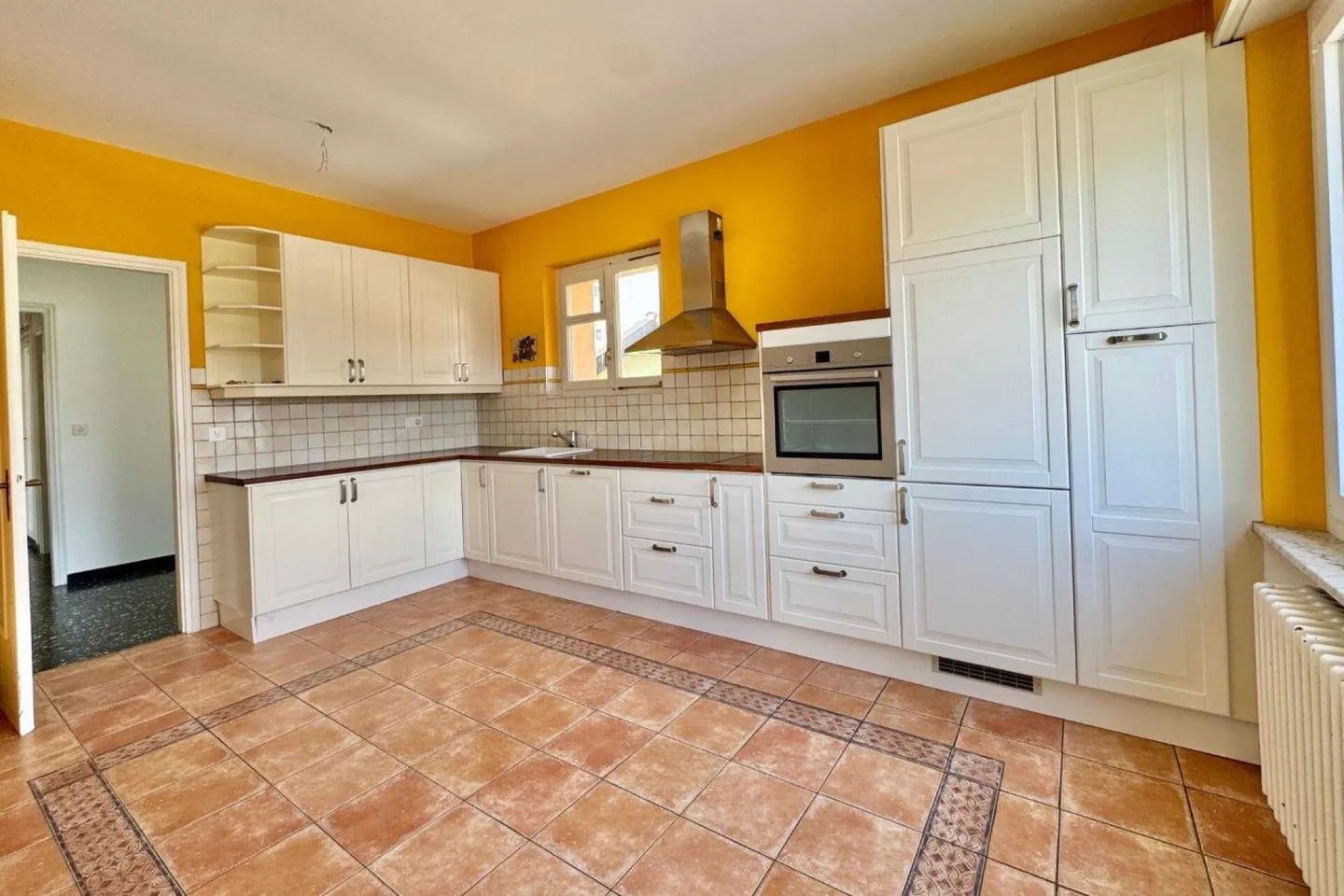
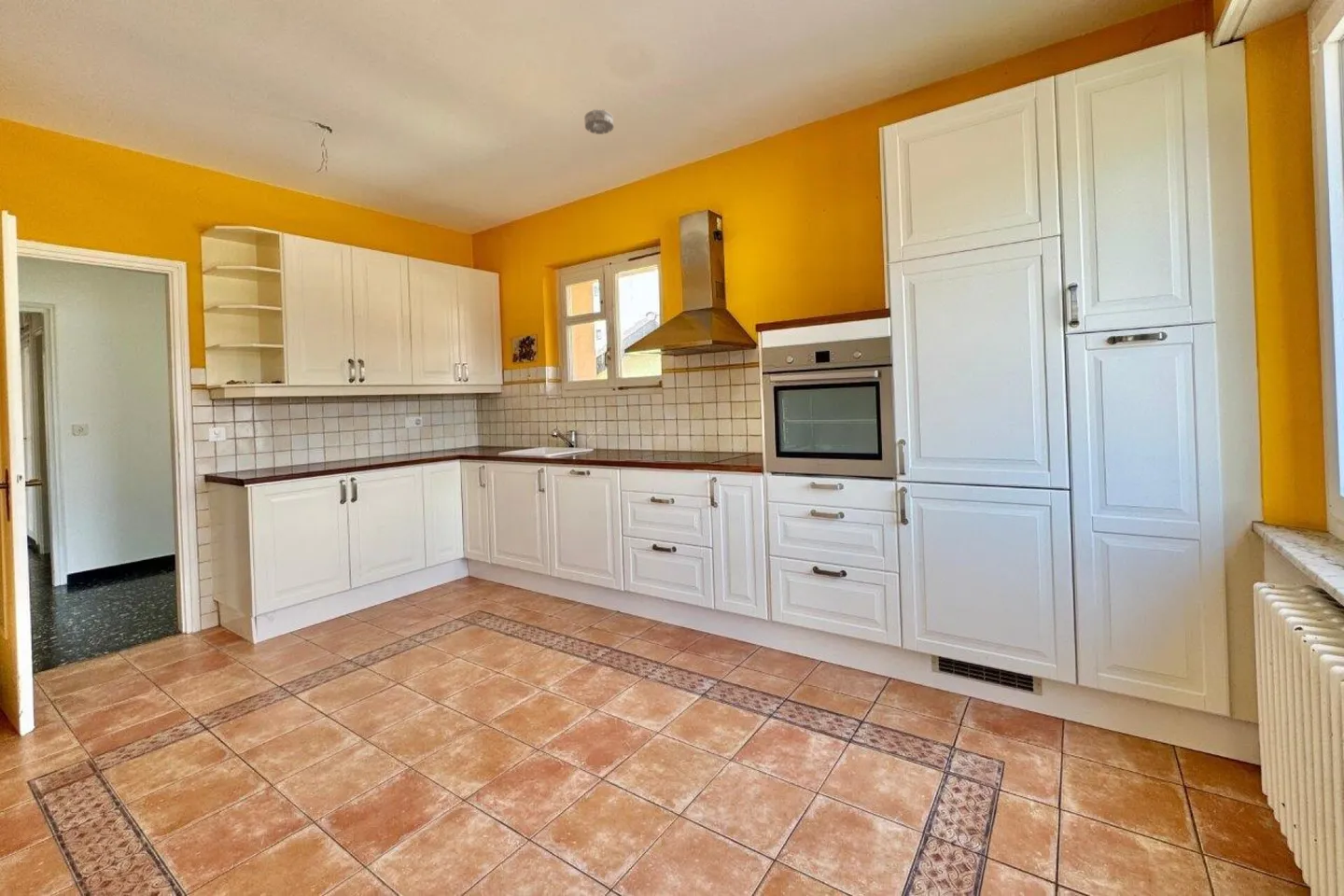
+ smoke detector [583,108,614,135]
